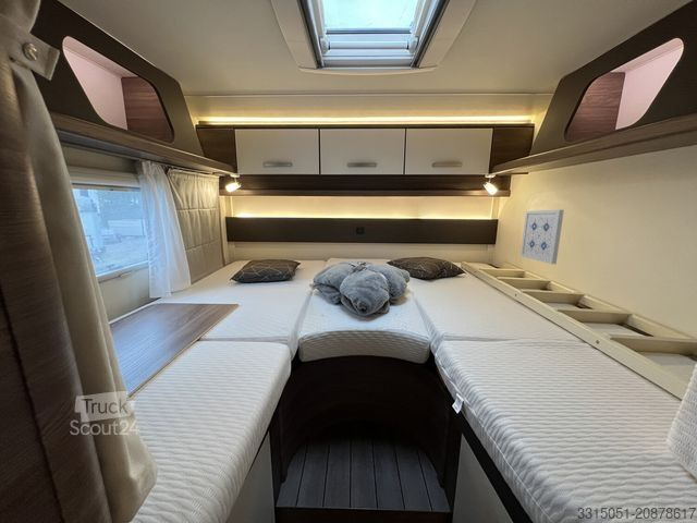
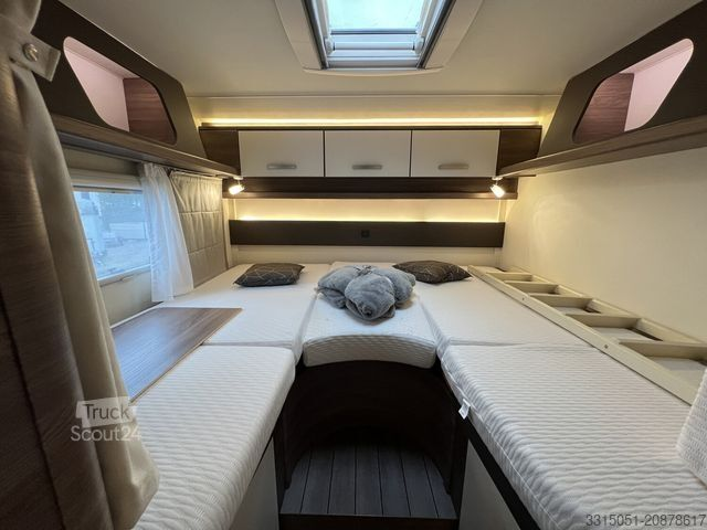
- wall art [519,209,565,265]
